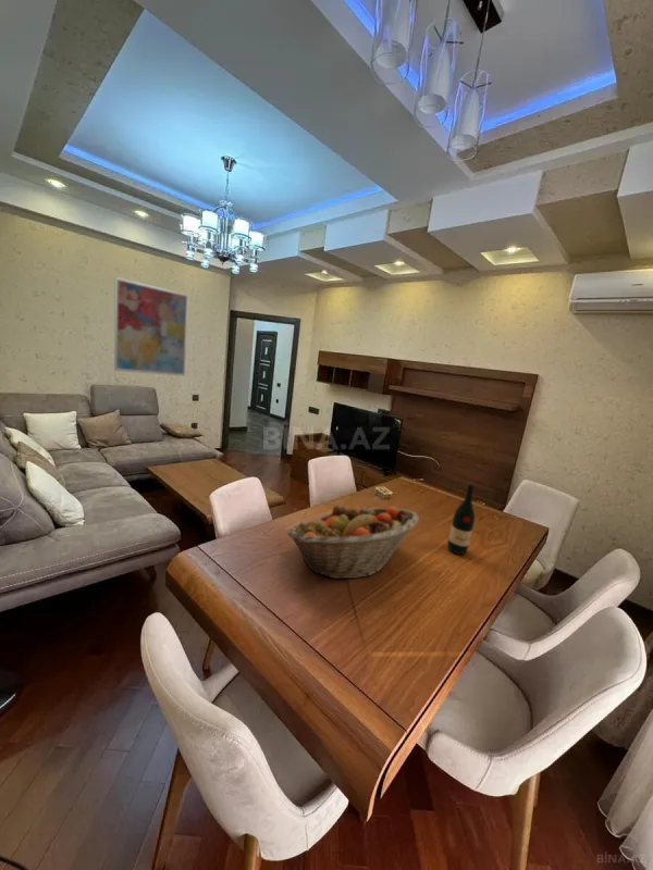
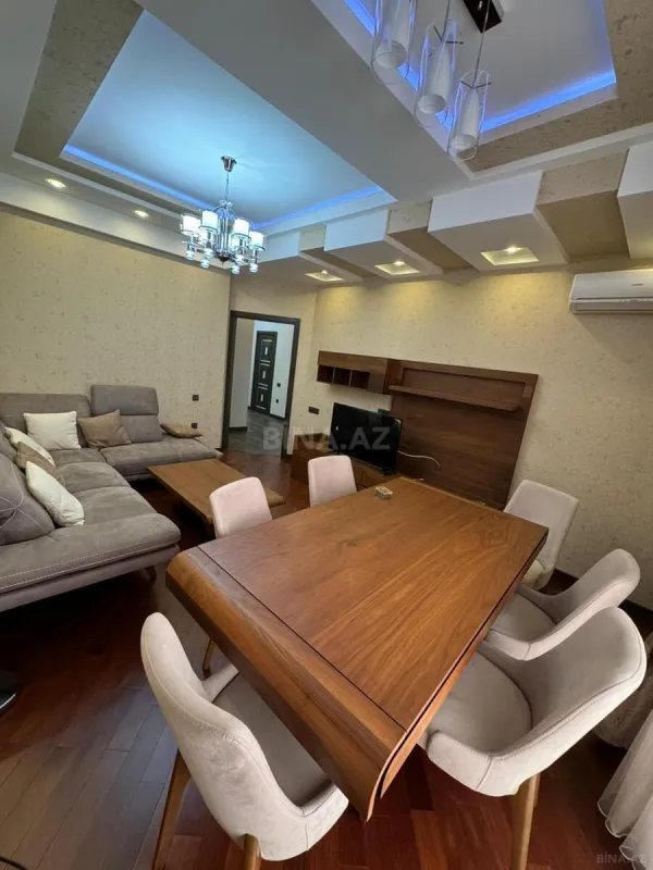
- wall art [113,276,189,377]
- fruit basket [286,504,419,580]
- wine bottle [446,482,476,556]
